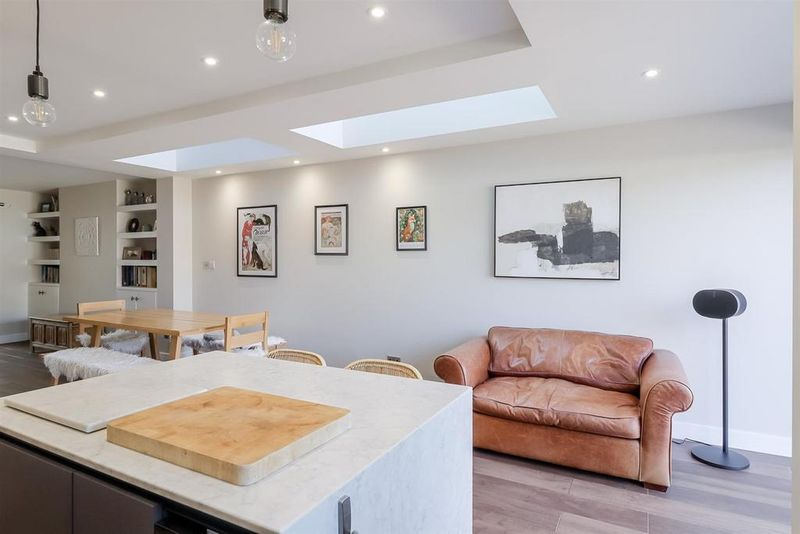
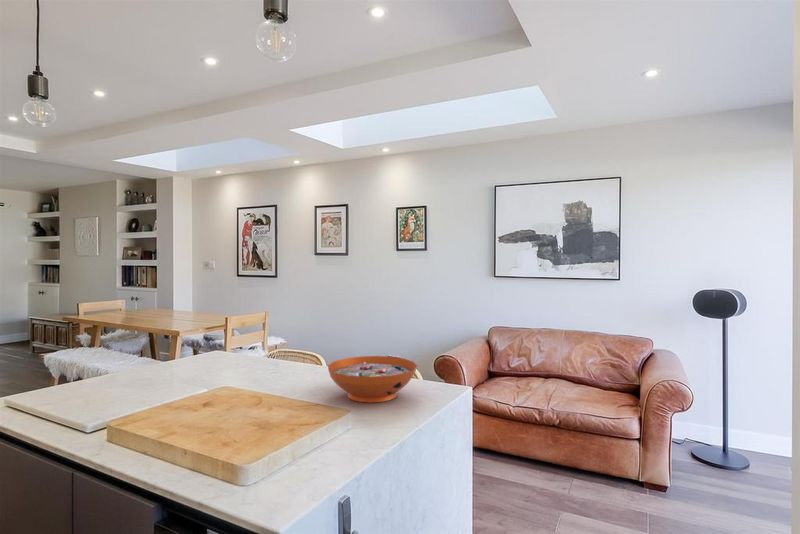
+ decorative bowl [327,355,418,403]
